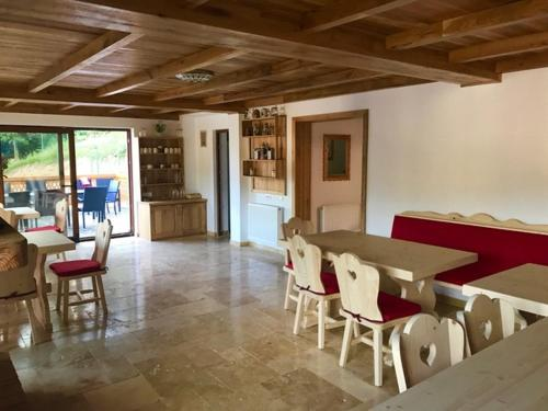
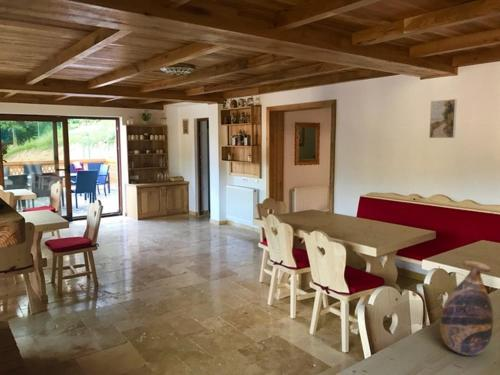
+ vase [439,259,494,356]
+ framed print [428,98,458,139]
